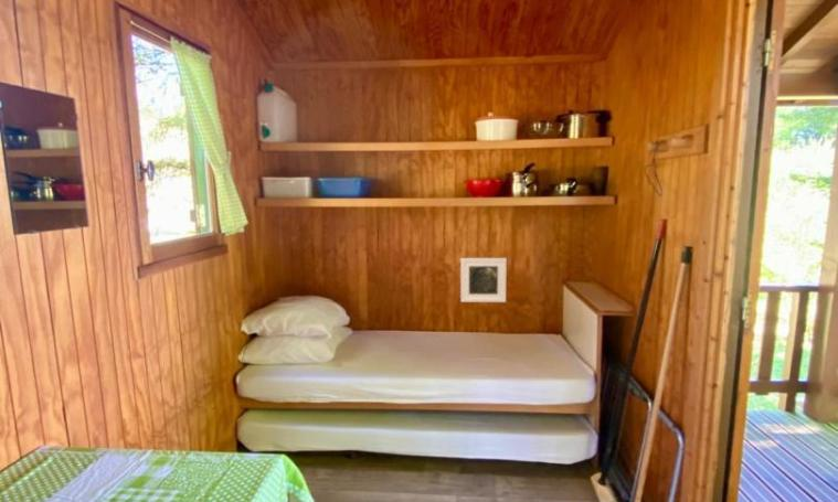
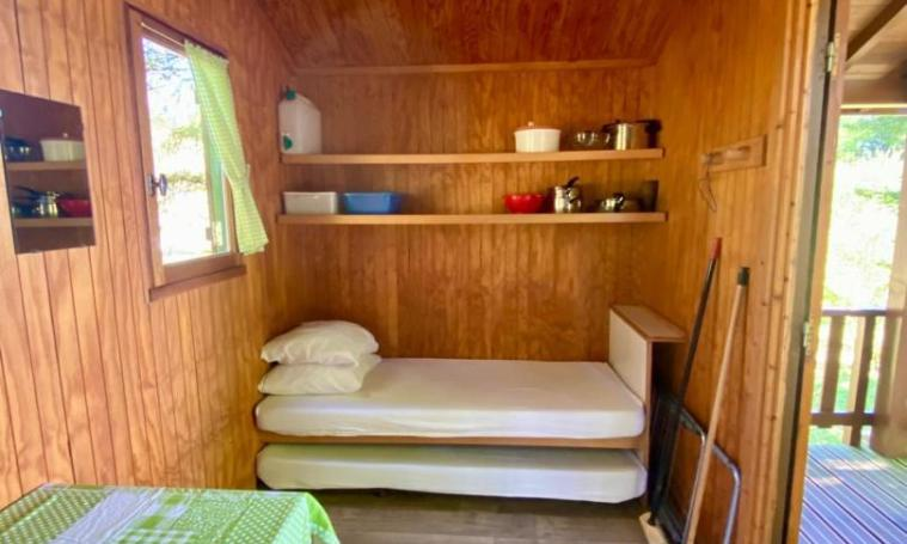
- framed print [459,257,508,303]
